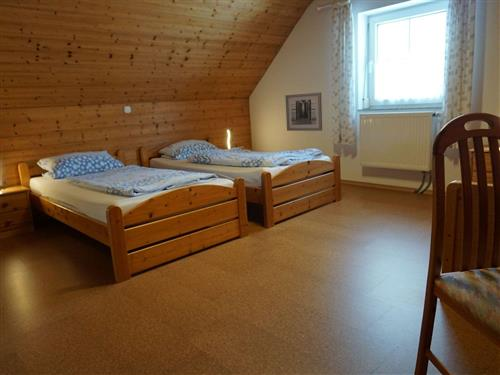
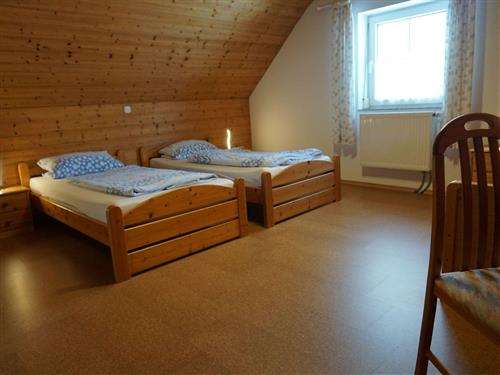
- wall art [284,91,323,132]
